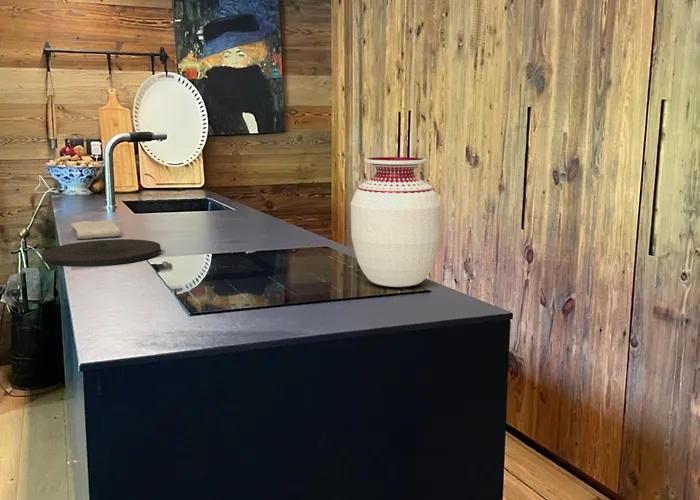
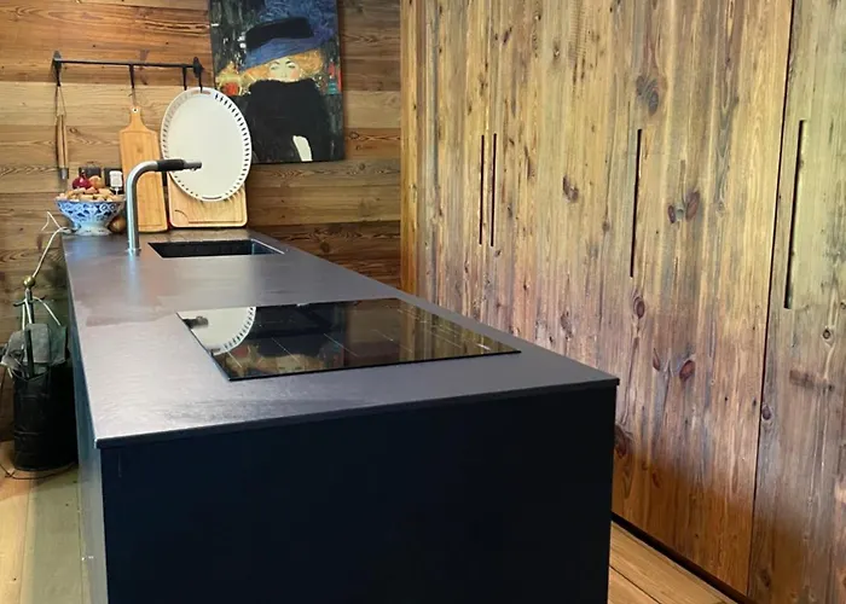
- vase [350,156,442,288]
- plate [41,238,162,268]
- washcloth [70,219,122,240]
